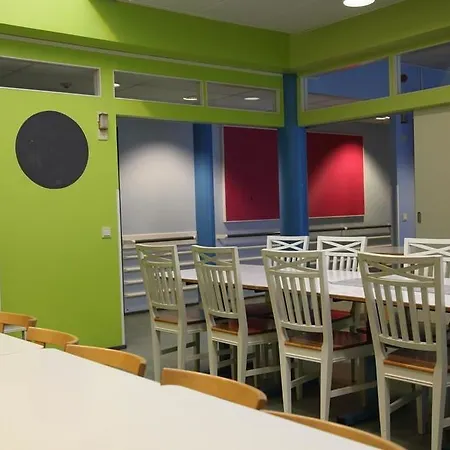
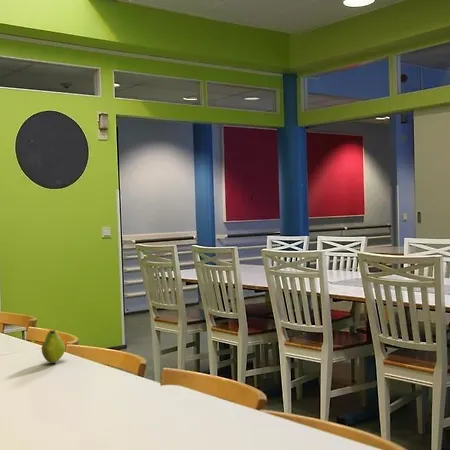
+ fruit [41,329,66,364]
